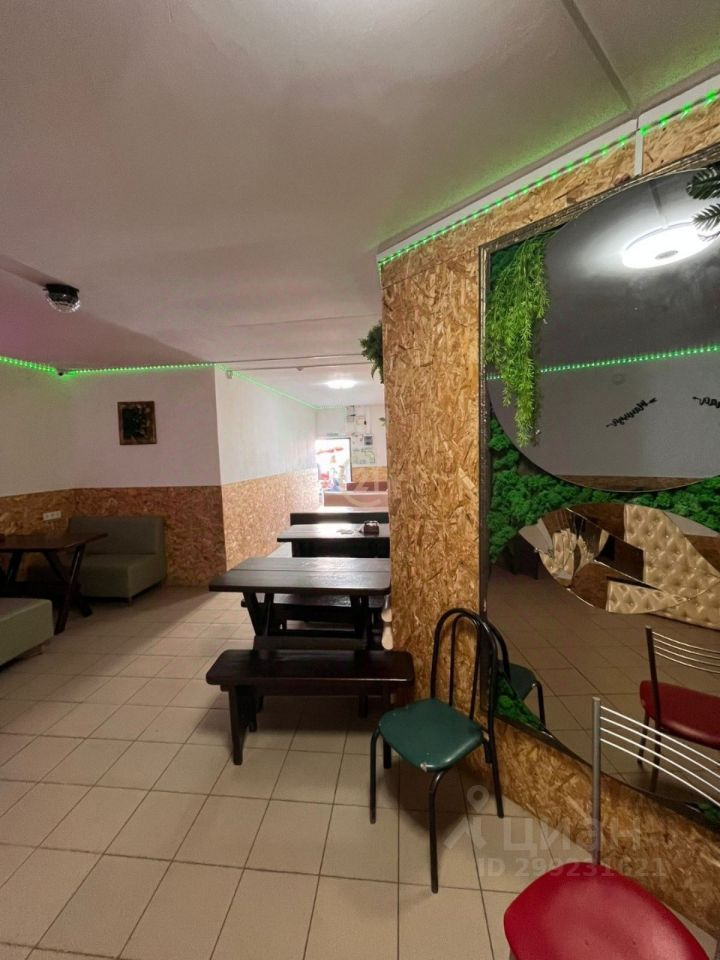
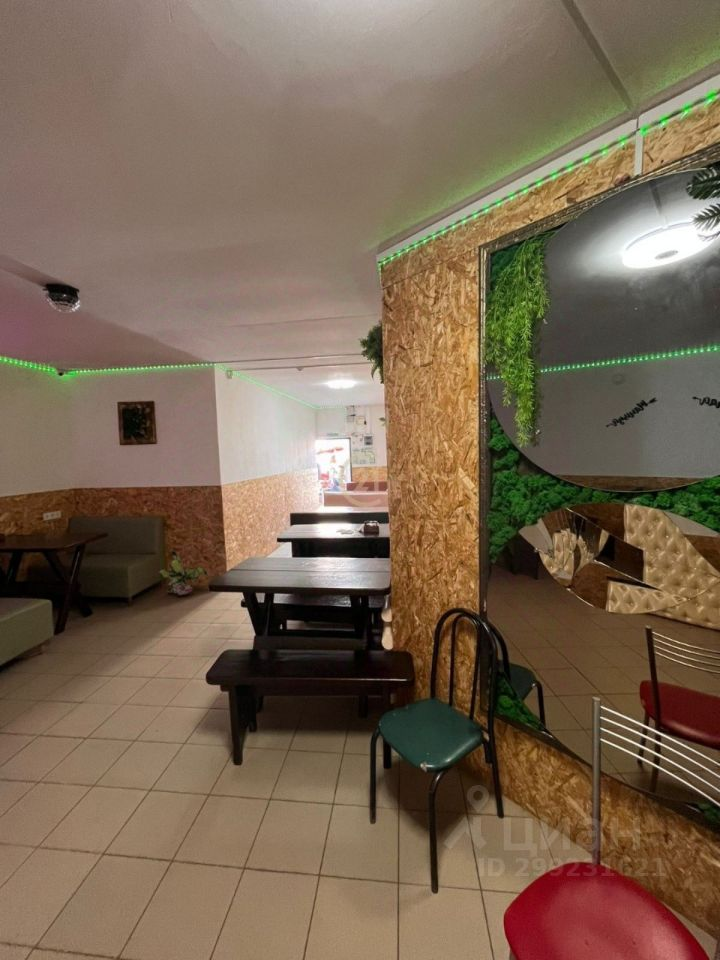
+ decorative plant [158,550,209,596]
